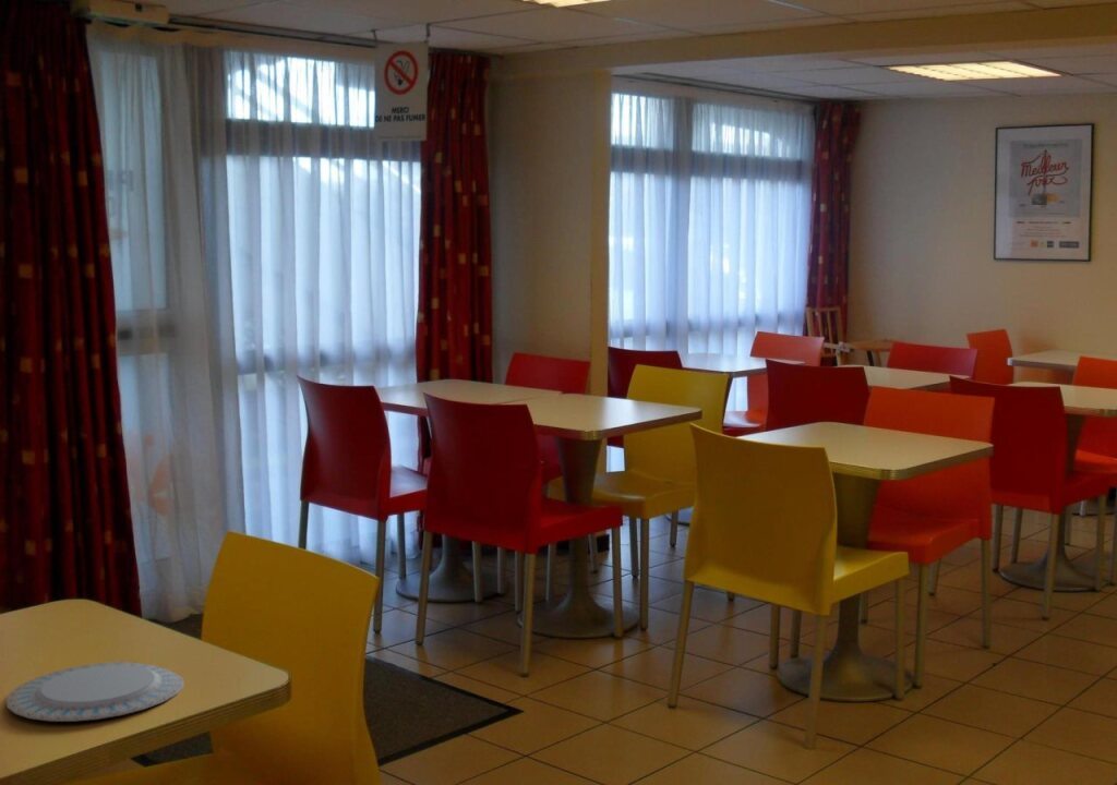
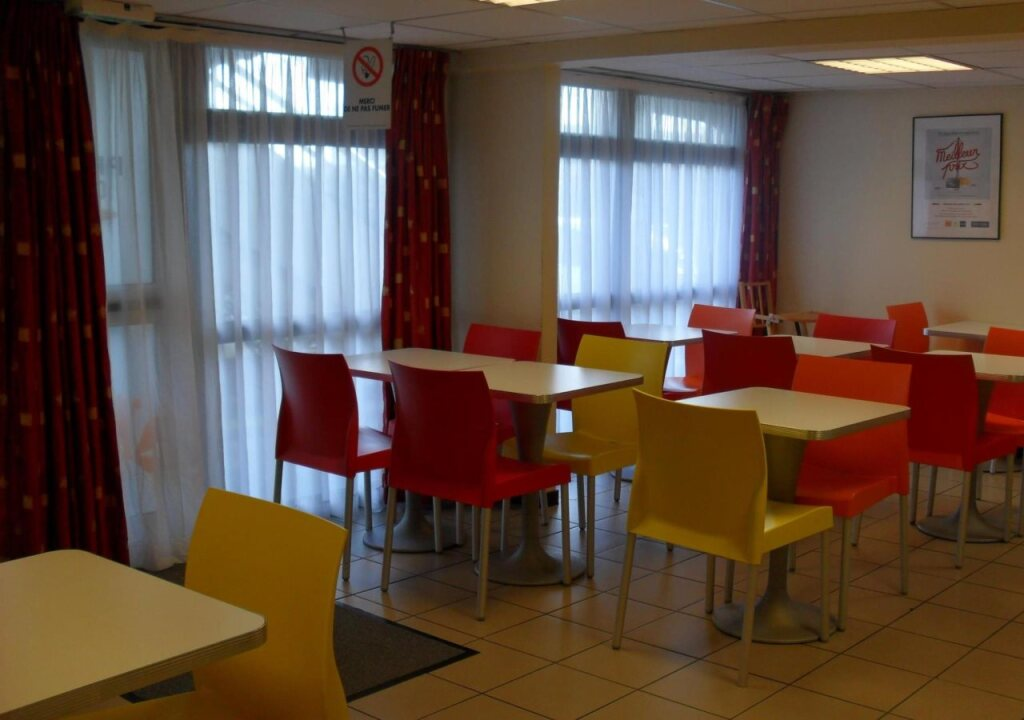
- chinaware [4,661,185,723]
